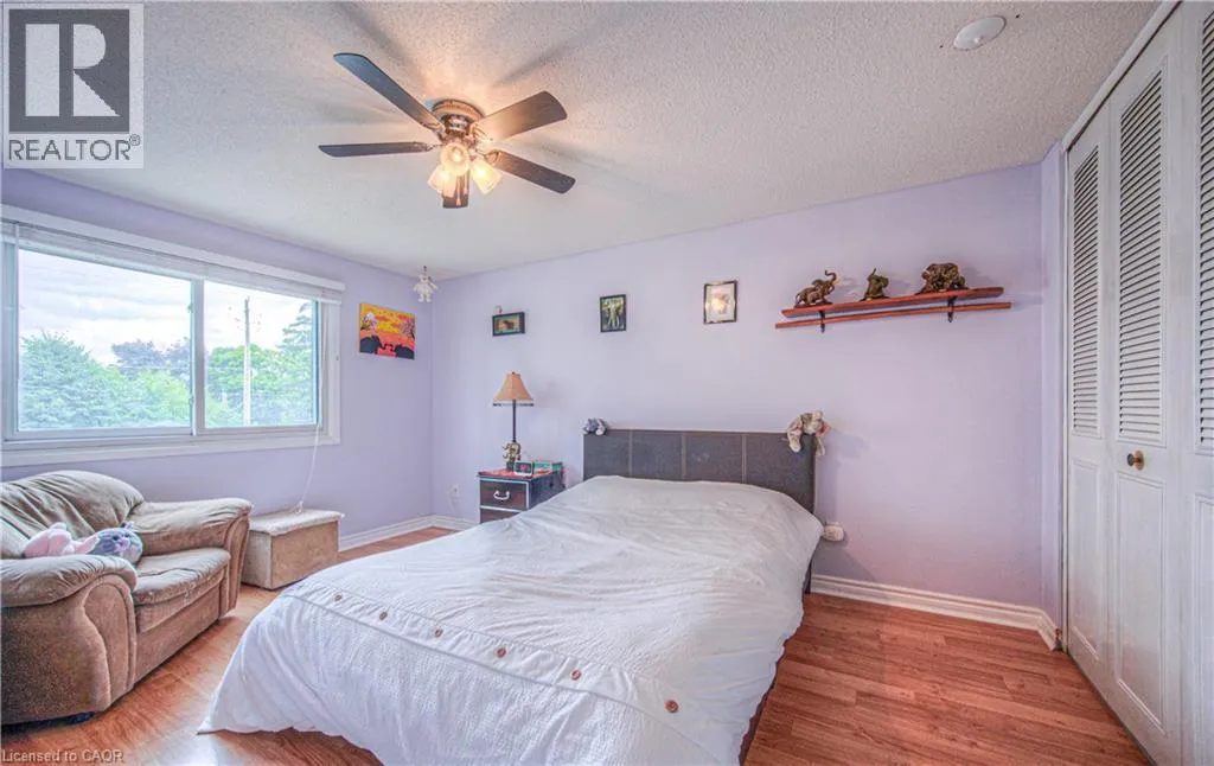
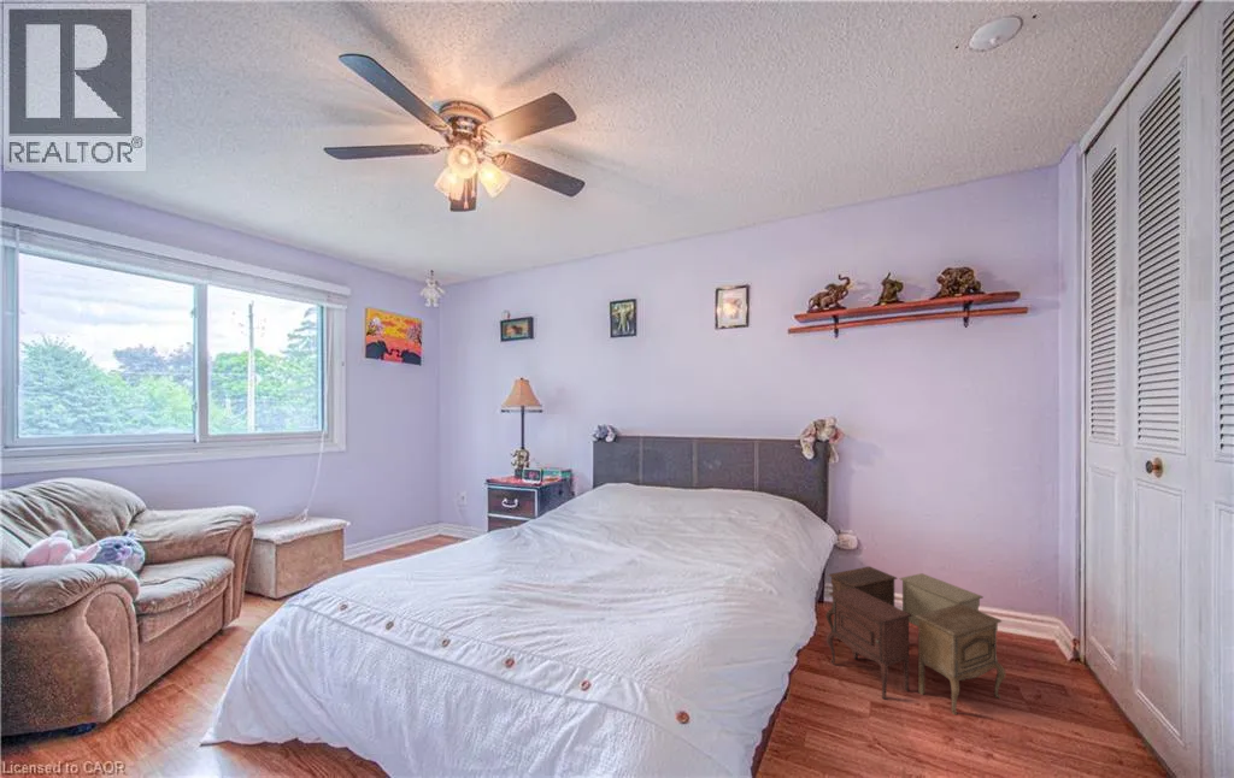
+ nightstand [824,565,1007,717]
